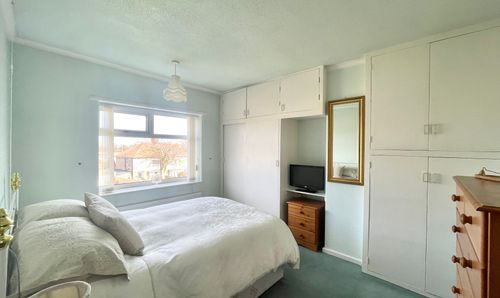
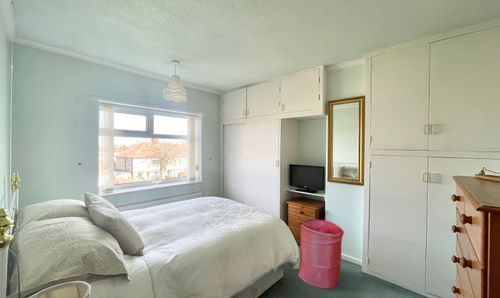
+ laundry hamper [298,219,345,289]
